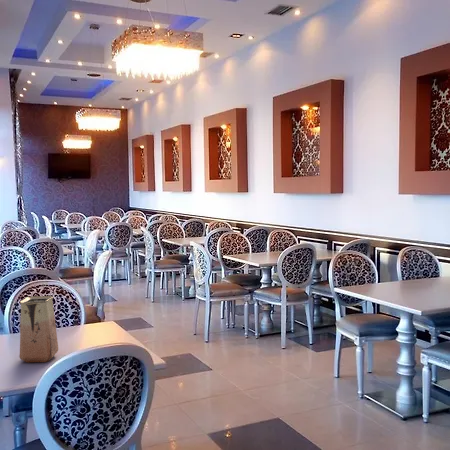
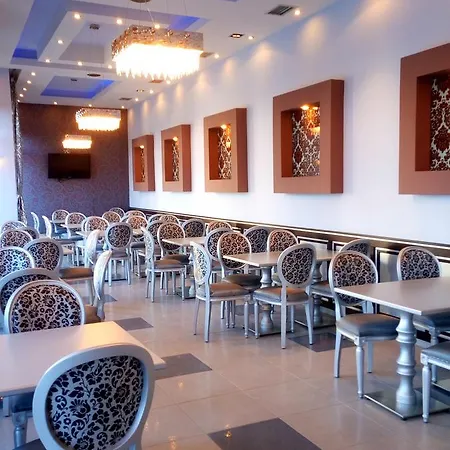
- vase [19,295,59,363]
